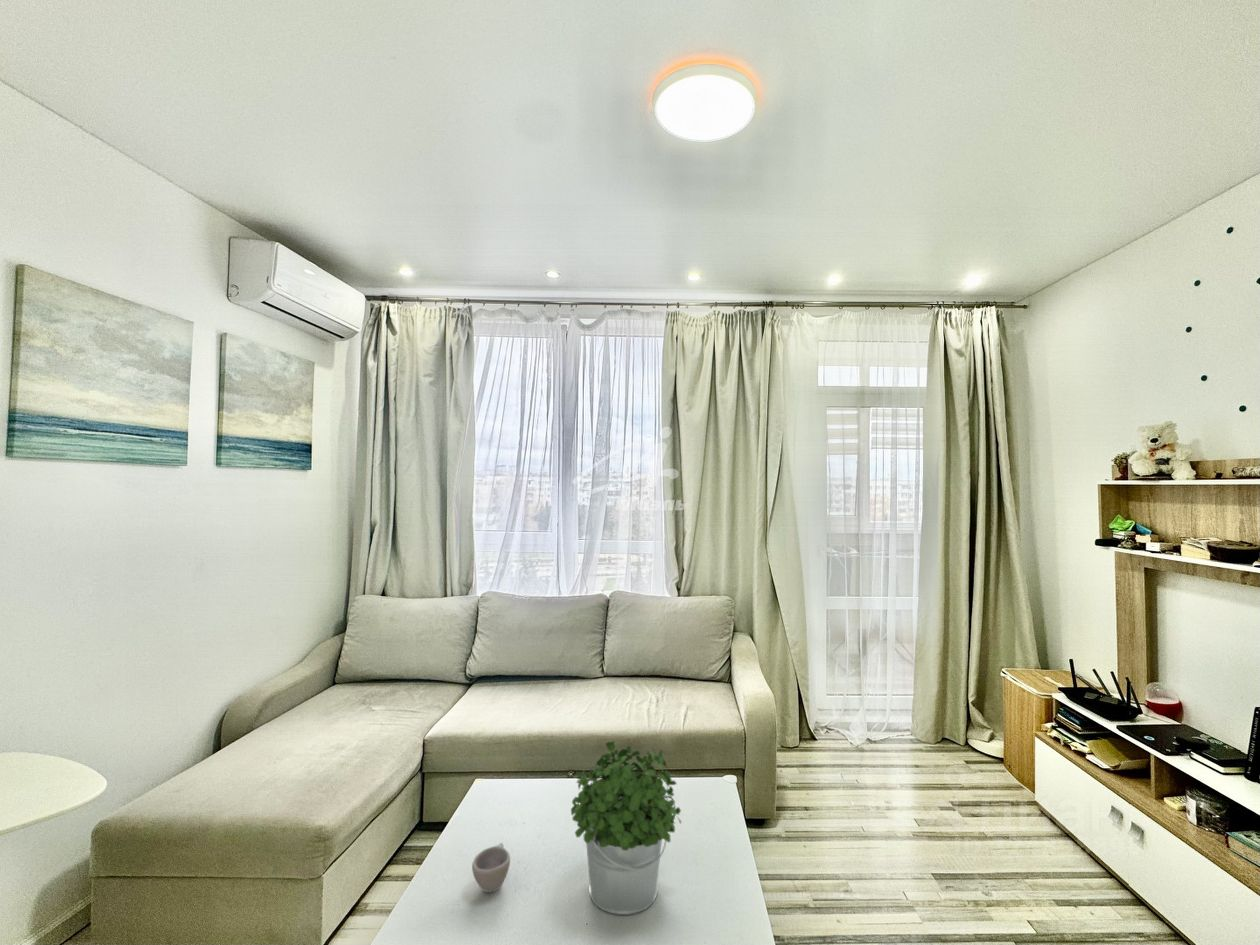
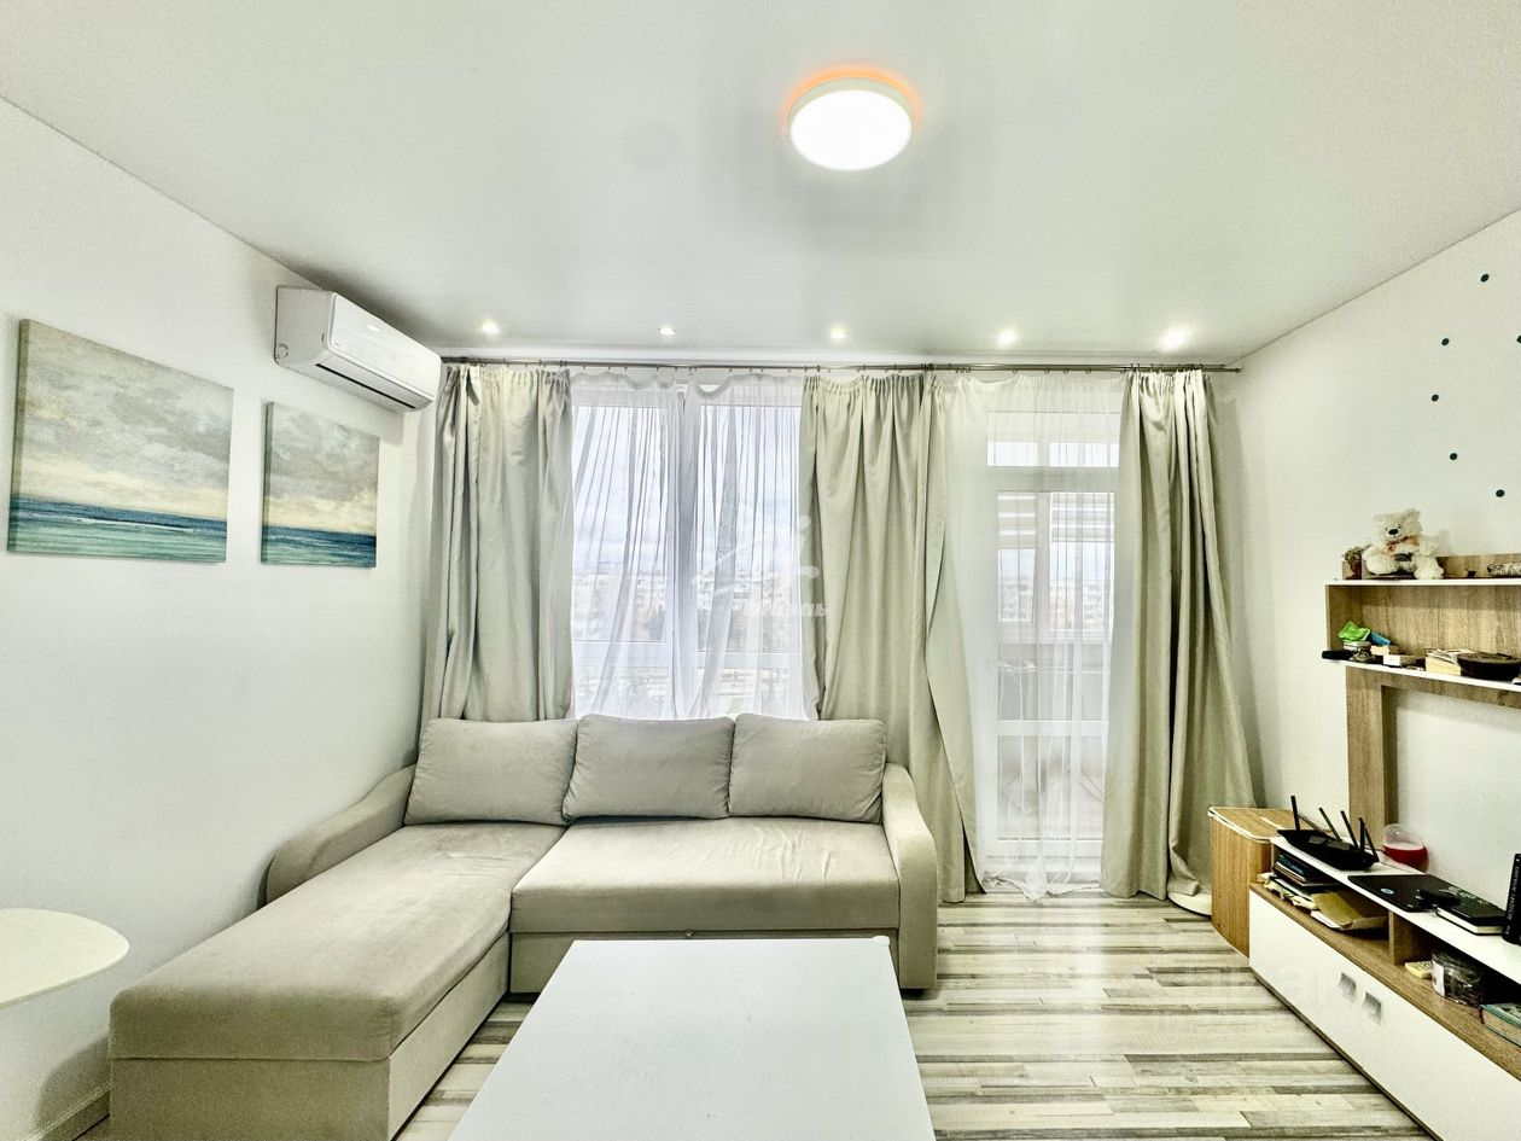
- cup [471,842,511,893]
- potted plant [570,740,682,916]
